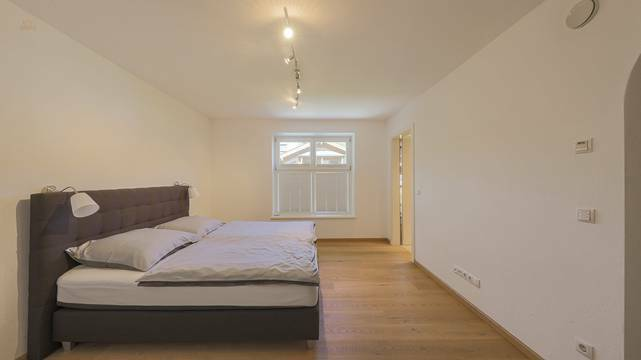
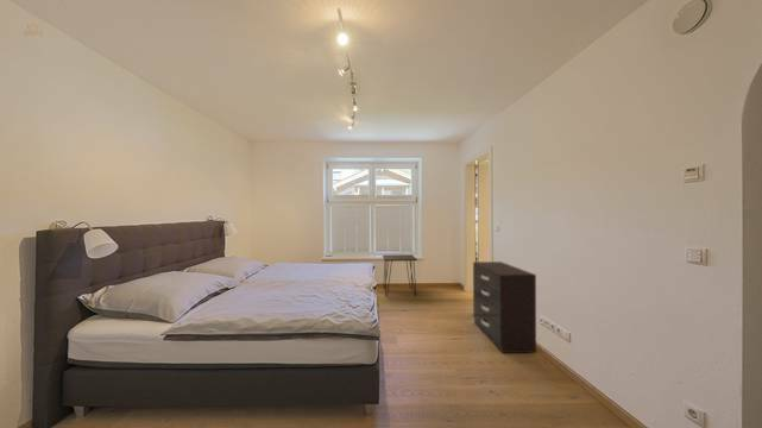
+ desk [382,253,418,297]
+ dresser [472,260,537,354]
